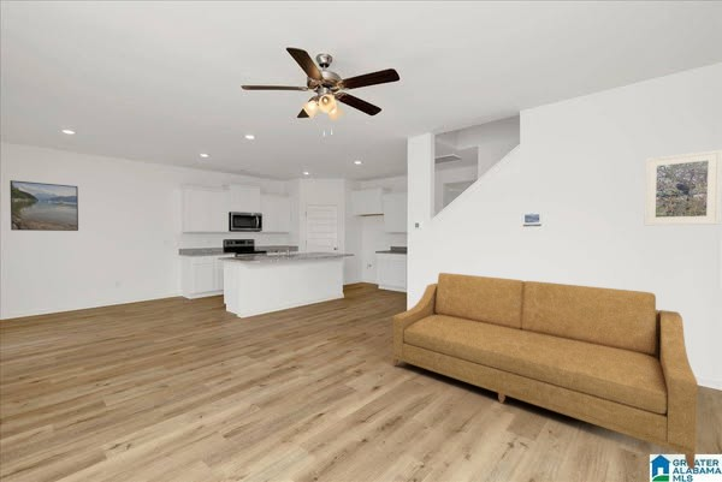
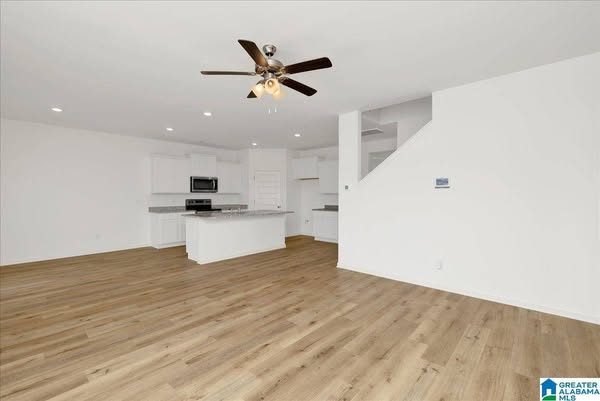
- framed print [8,179,79,232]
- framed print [643,149,722,227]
- sofa [392,272,699,471]
